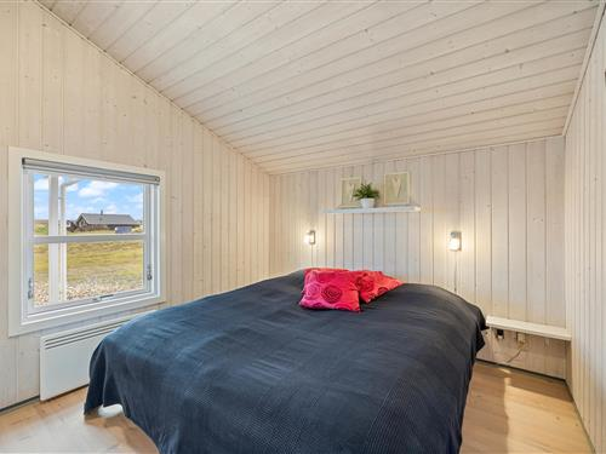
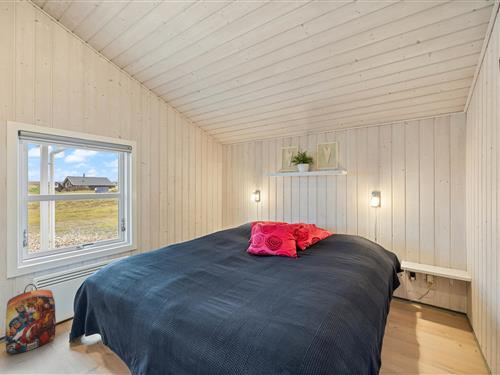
+ backpack [4,283,57,355]
